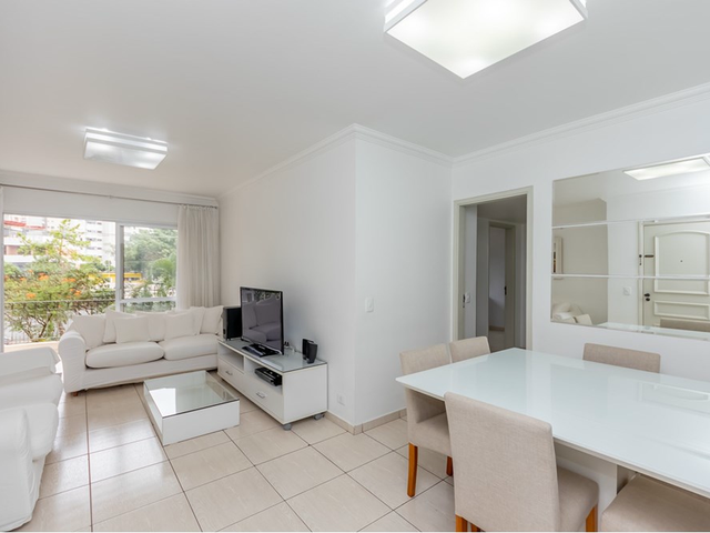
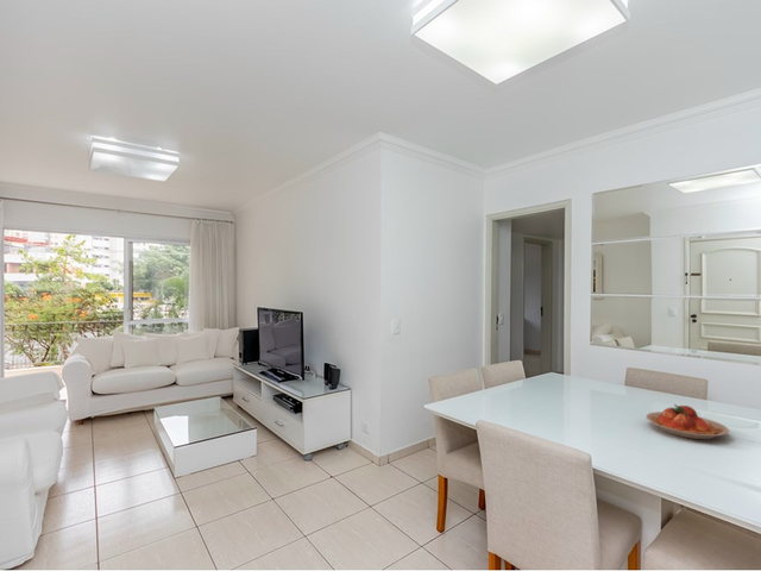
+ plate [644,403,730,440]
